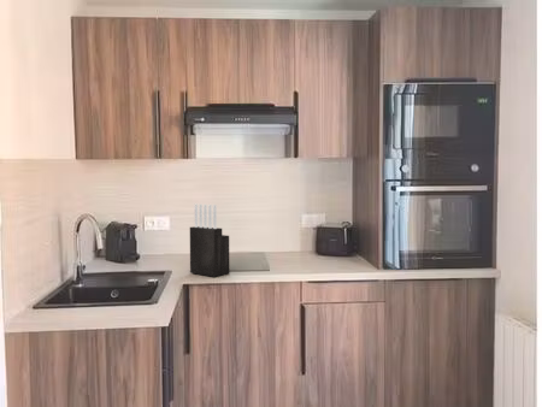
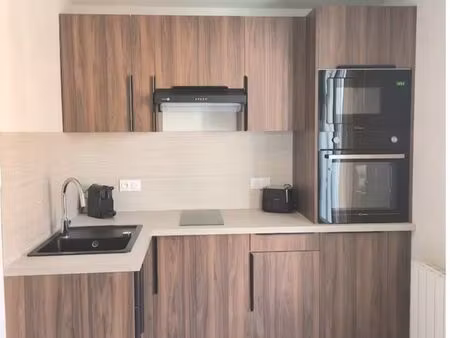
- knife block [189,202,230,278]
